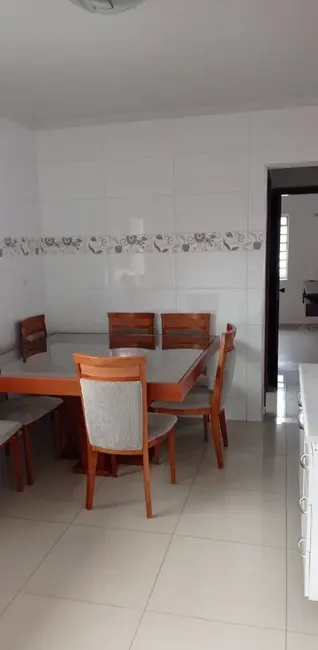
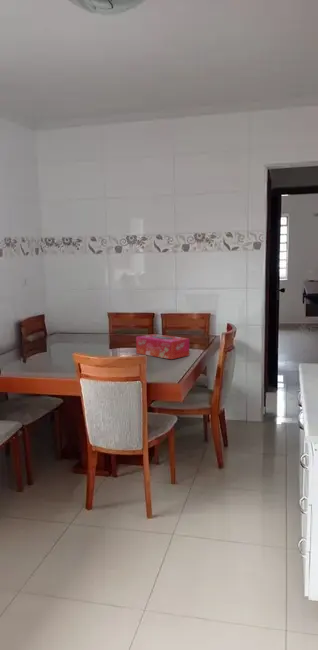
+ tissue box [135,333,190,360]
